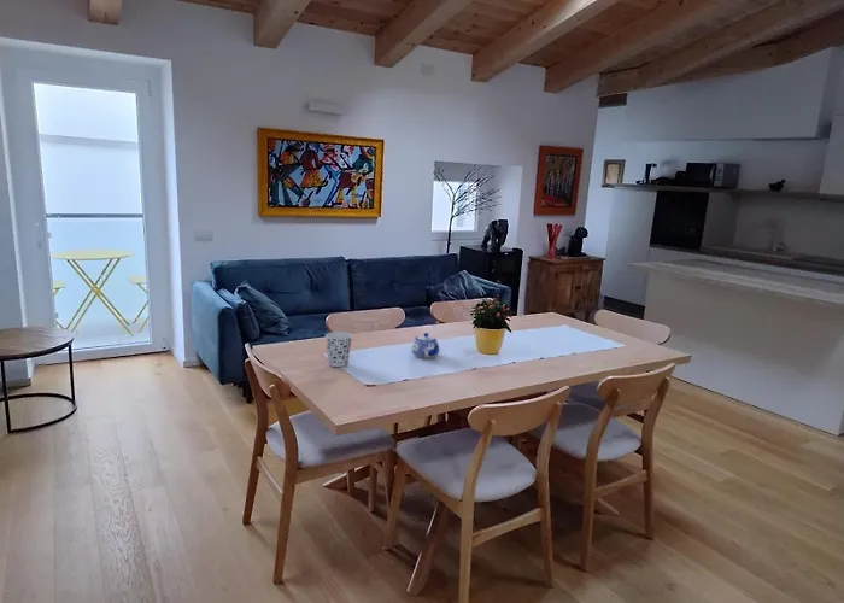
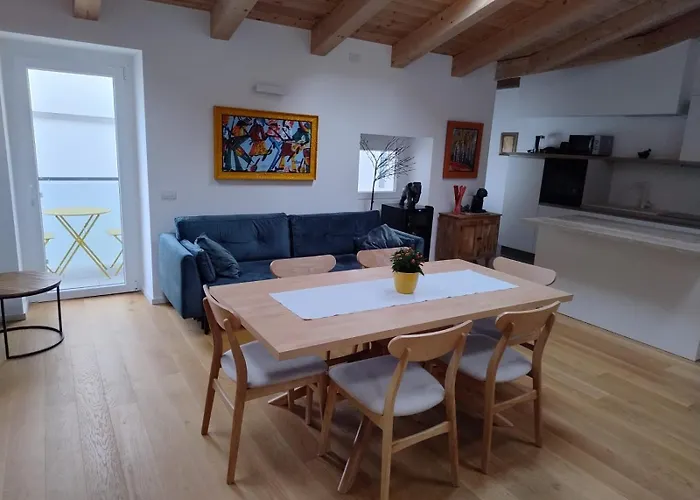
- teapot [410,332,440,359]
- cup [324,330,353,368]
